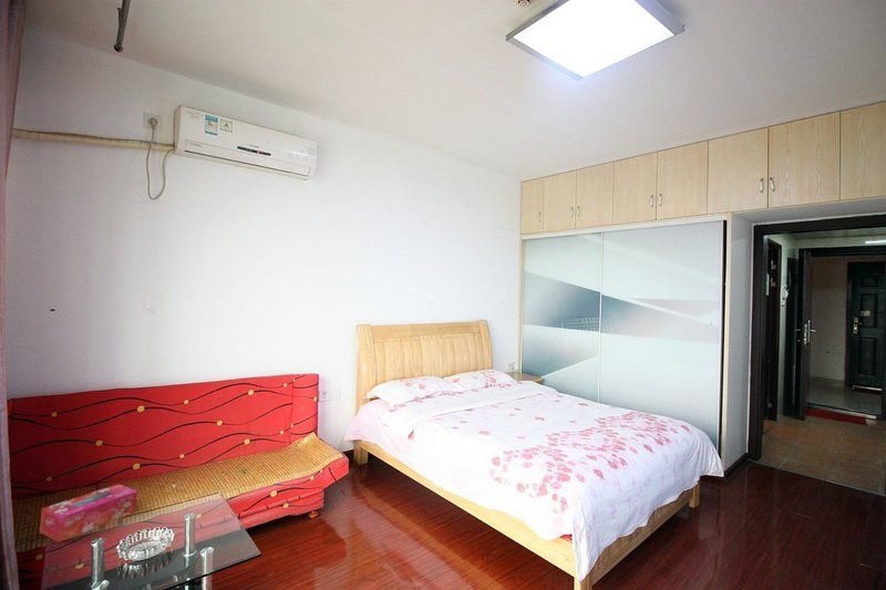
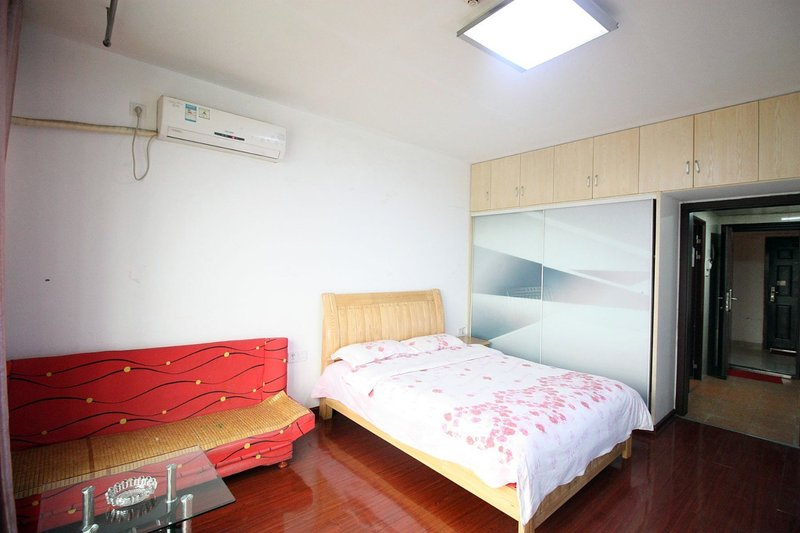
- tissue box [39,483,138,544]
